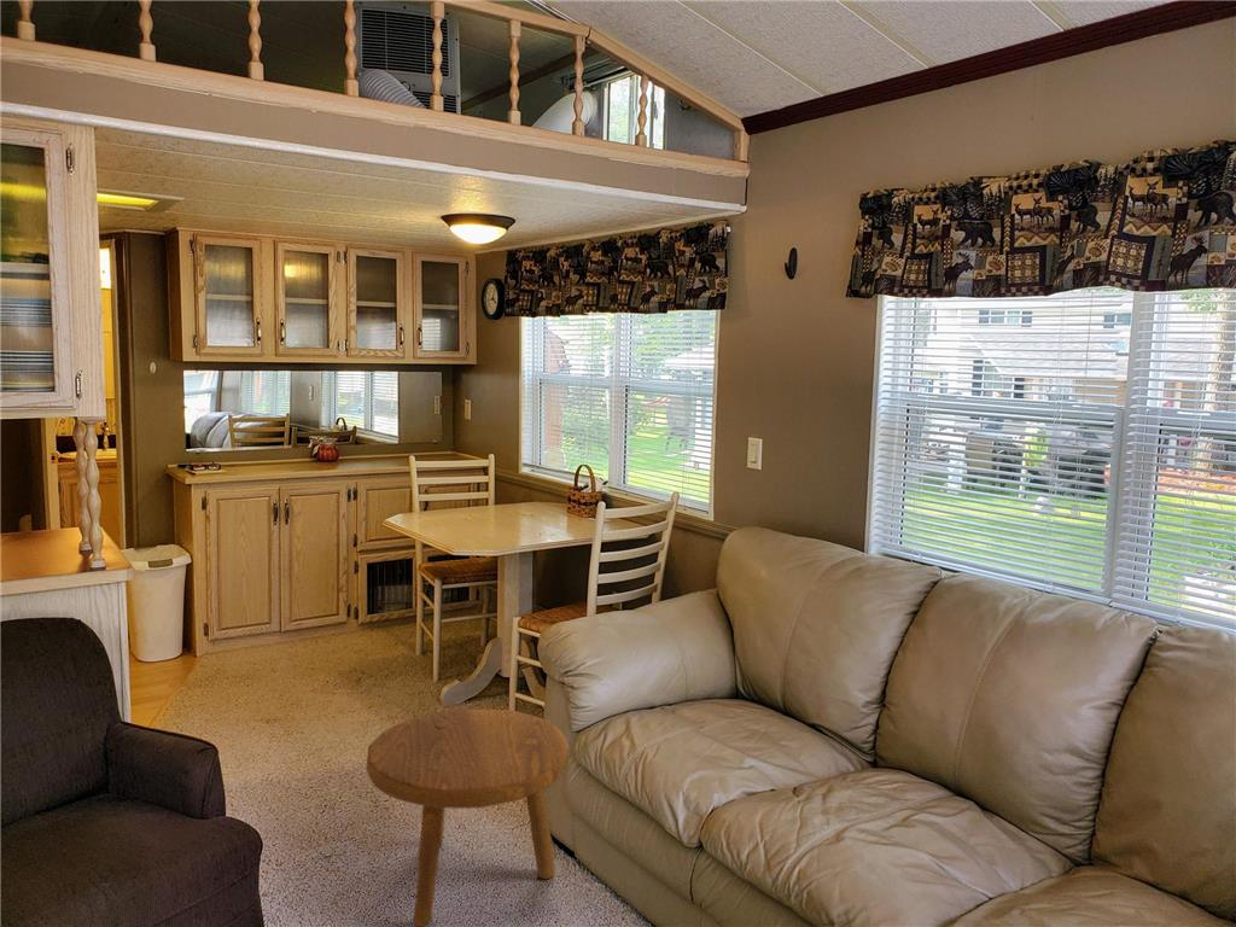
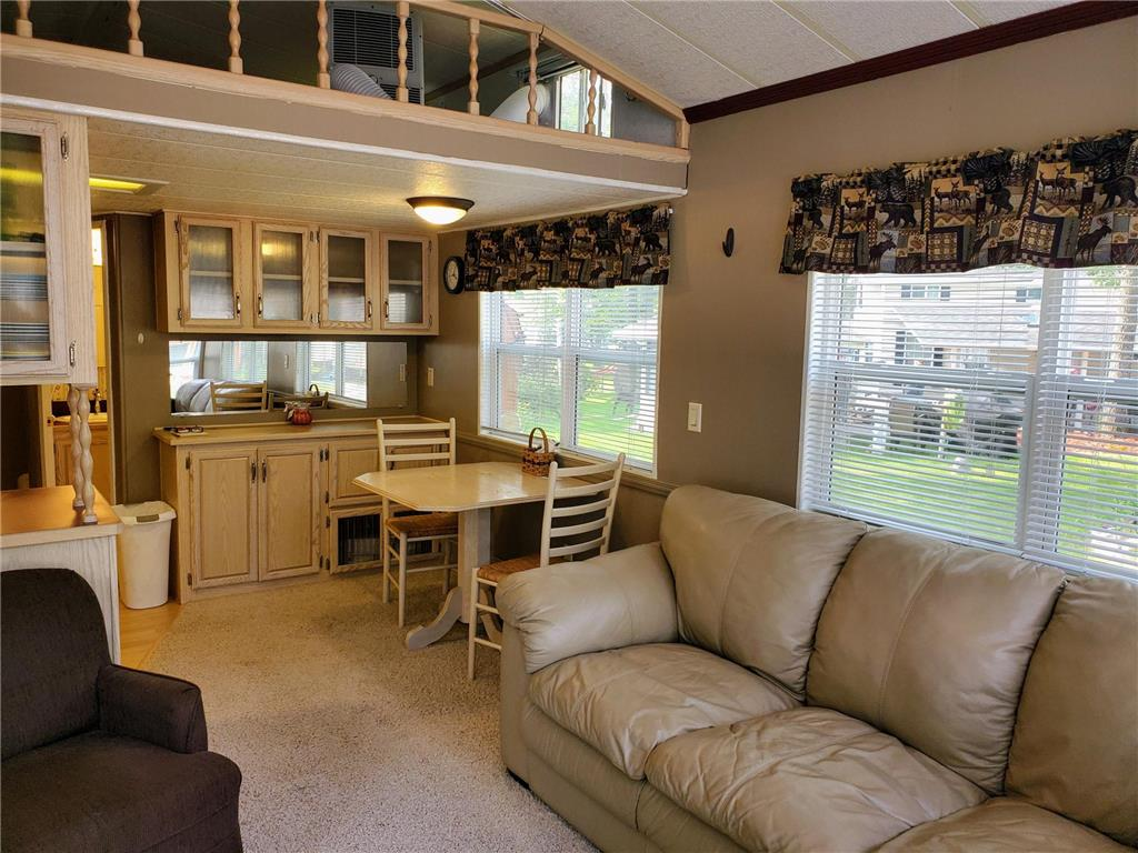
- footstool [365,707,570,927]
